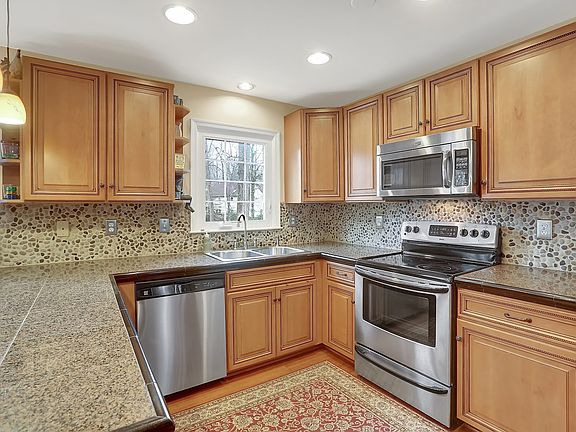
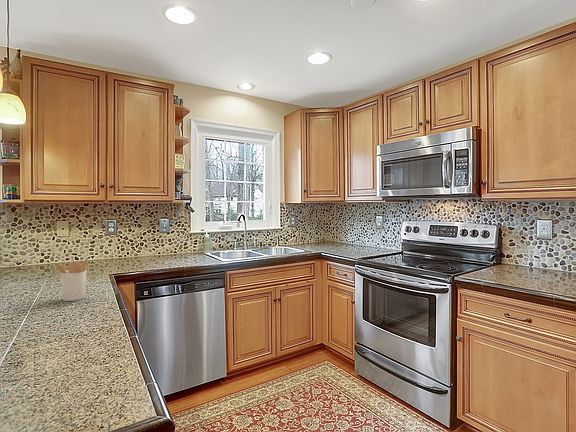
+ utensil holder [55,256,89,302]
